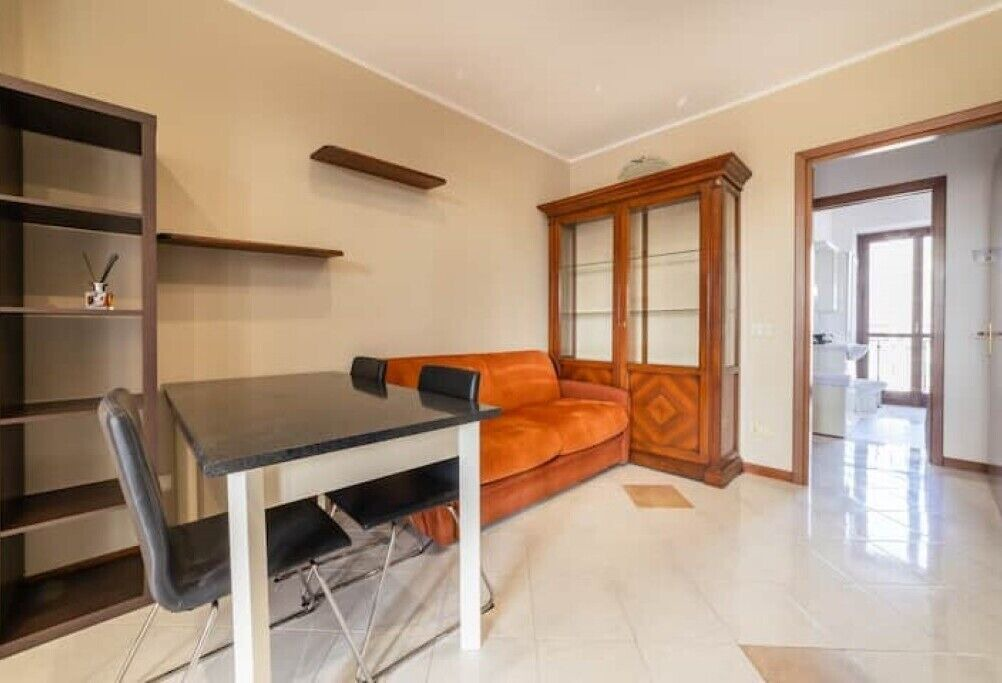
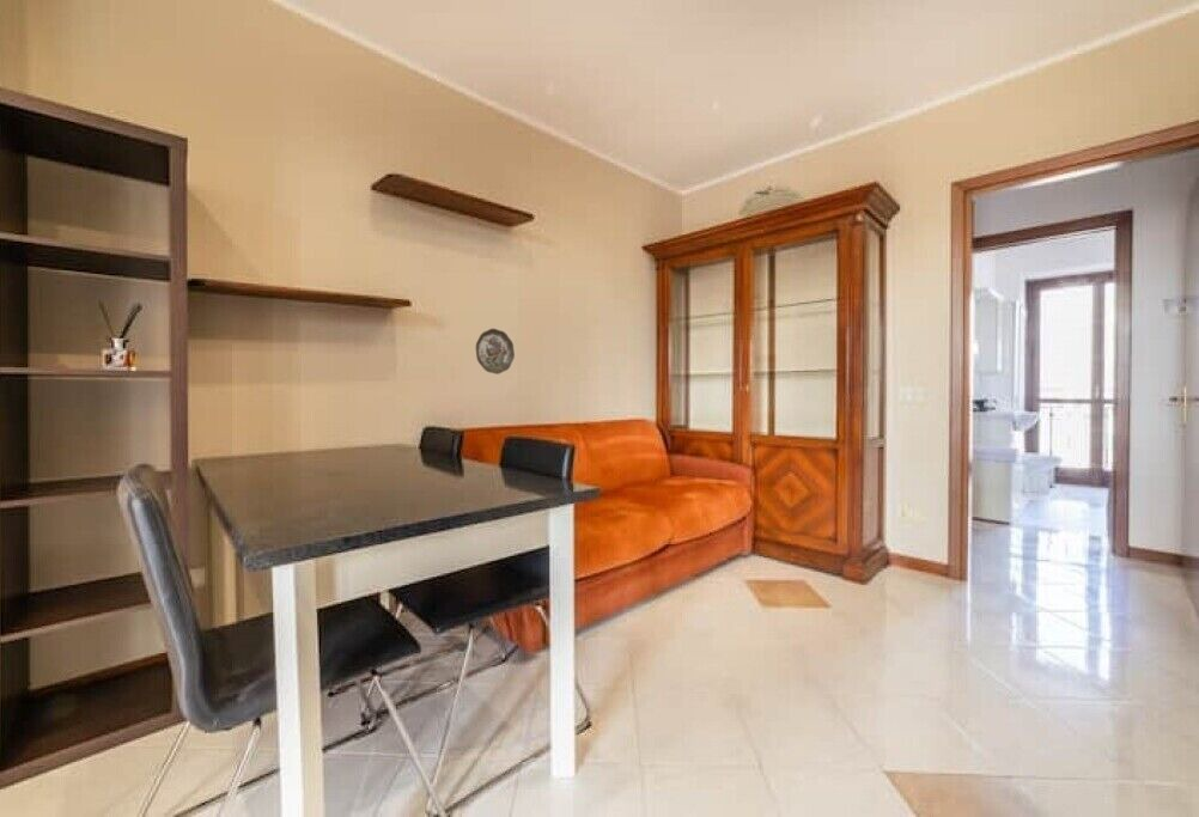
+ decorative plate [475,328,516,376]
